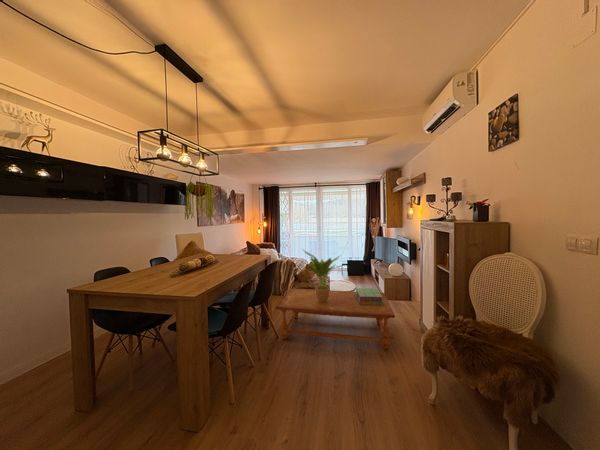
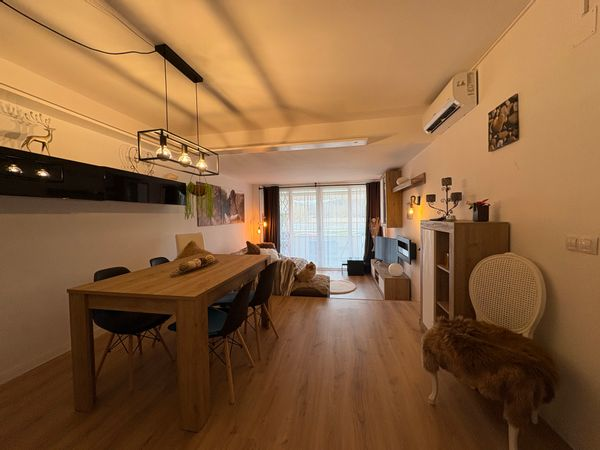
- coffee table [274,287,396,350]
- stack of books [355,287,383,305]
- potted plant [302,249,347,303]
